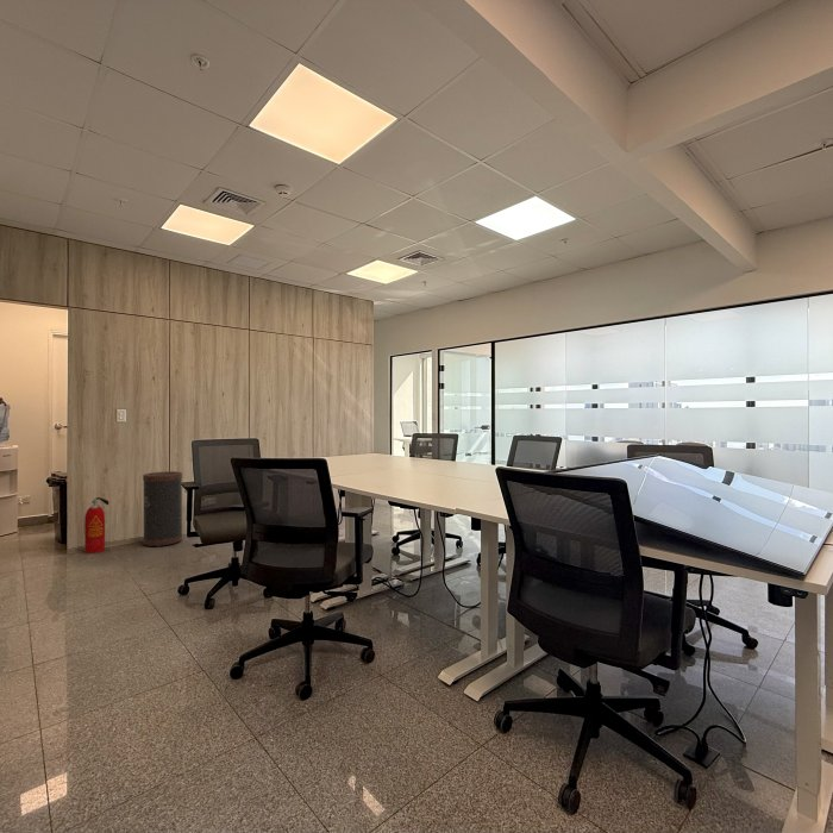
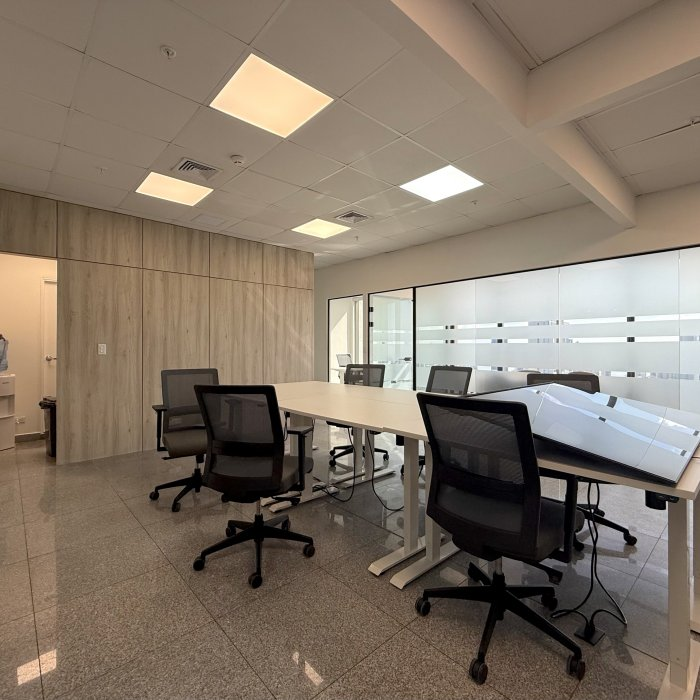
- trash can [142,470,183,549]
- fire extinguisher [83,496,109,555]
